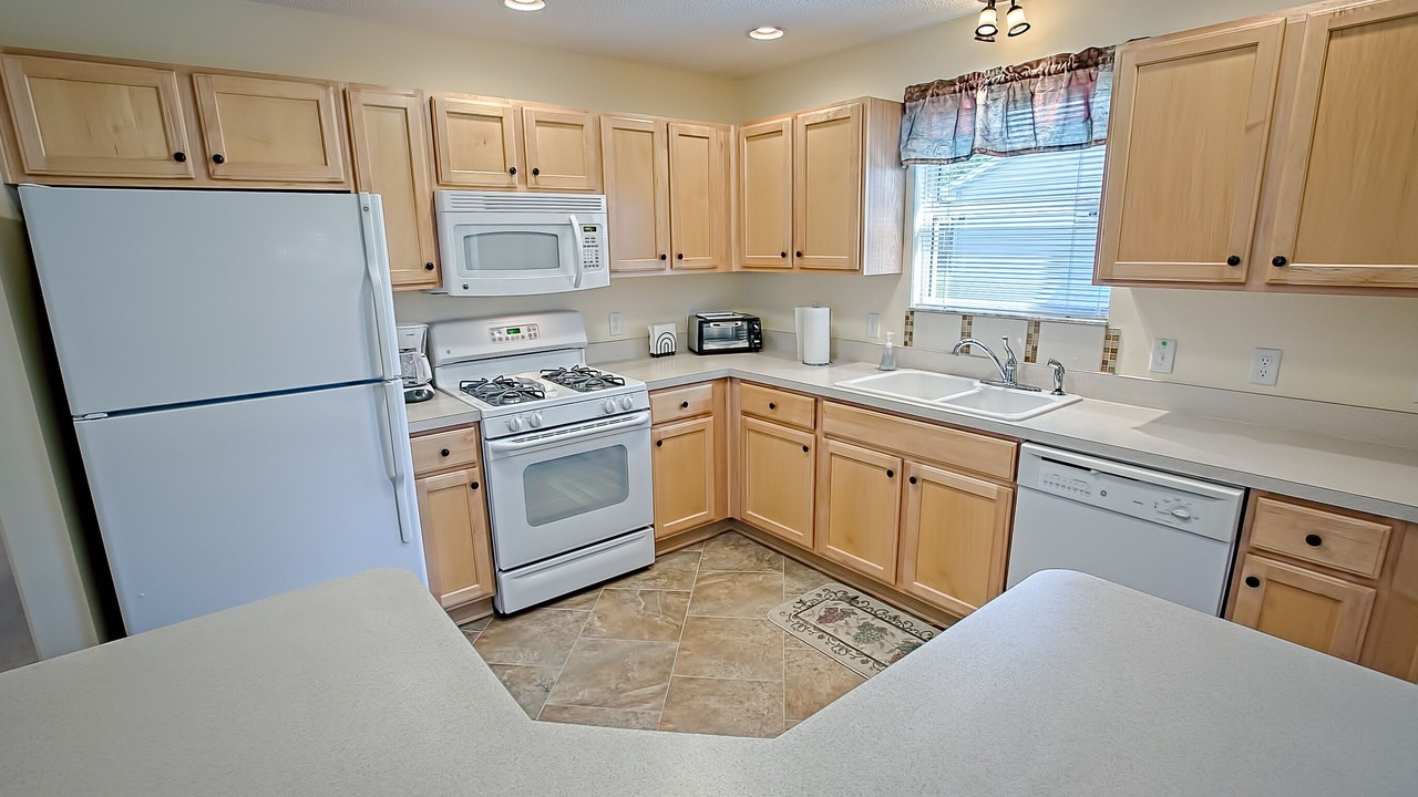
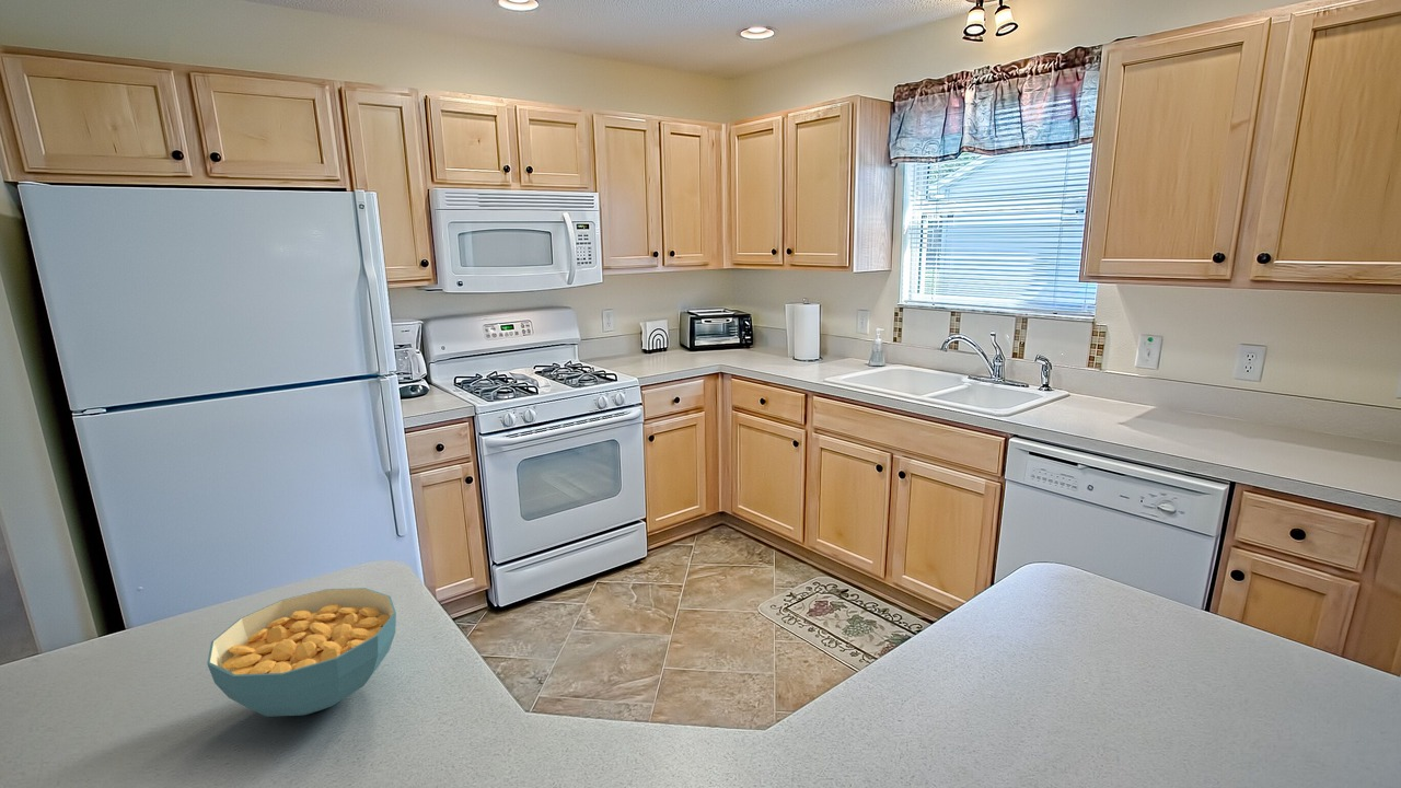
+ cereal bowl [206,587,397,718]
